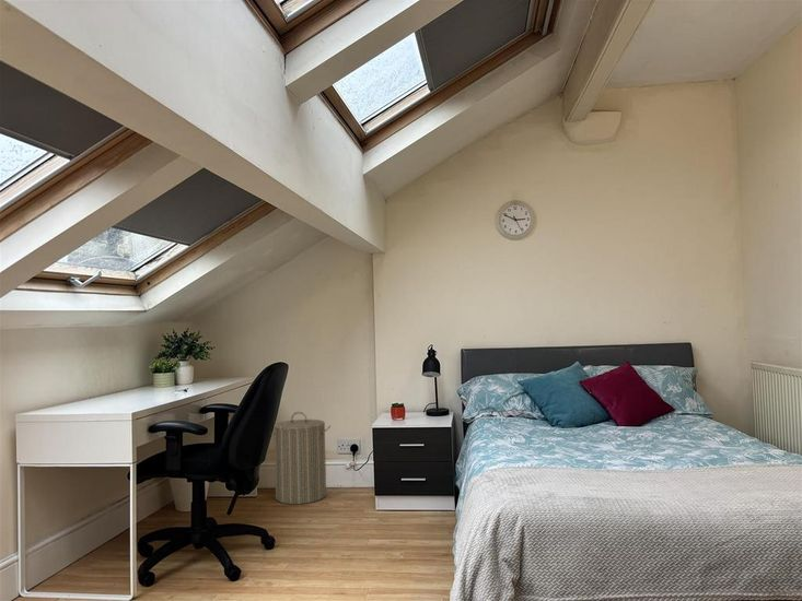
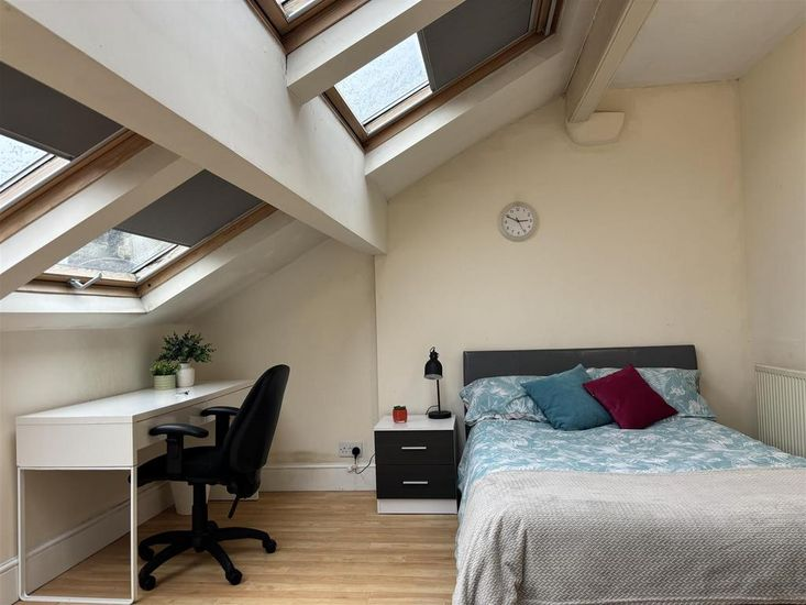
- laundry hamper [271,411,332,506]
